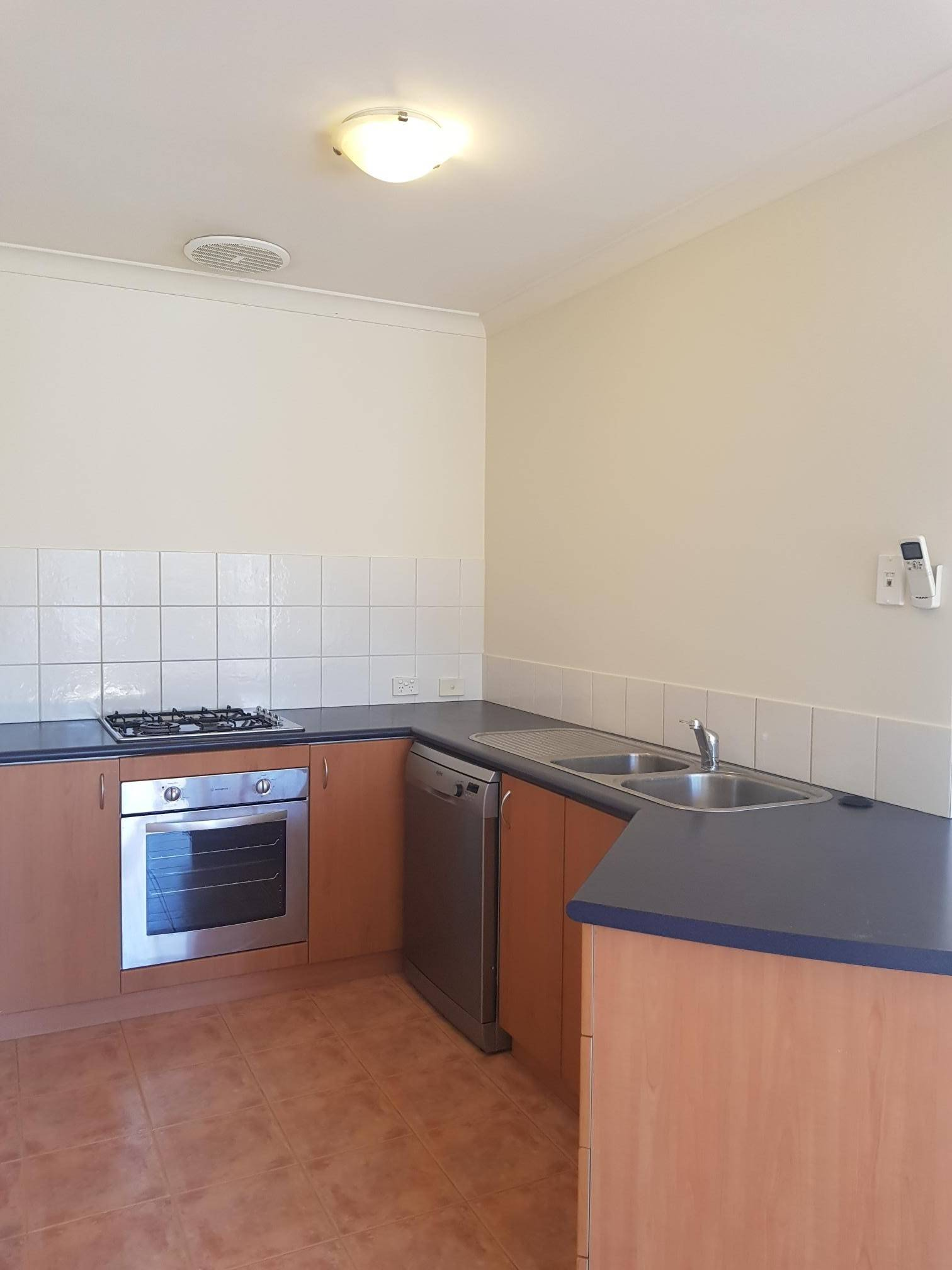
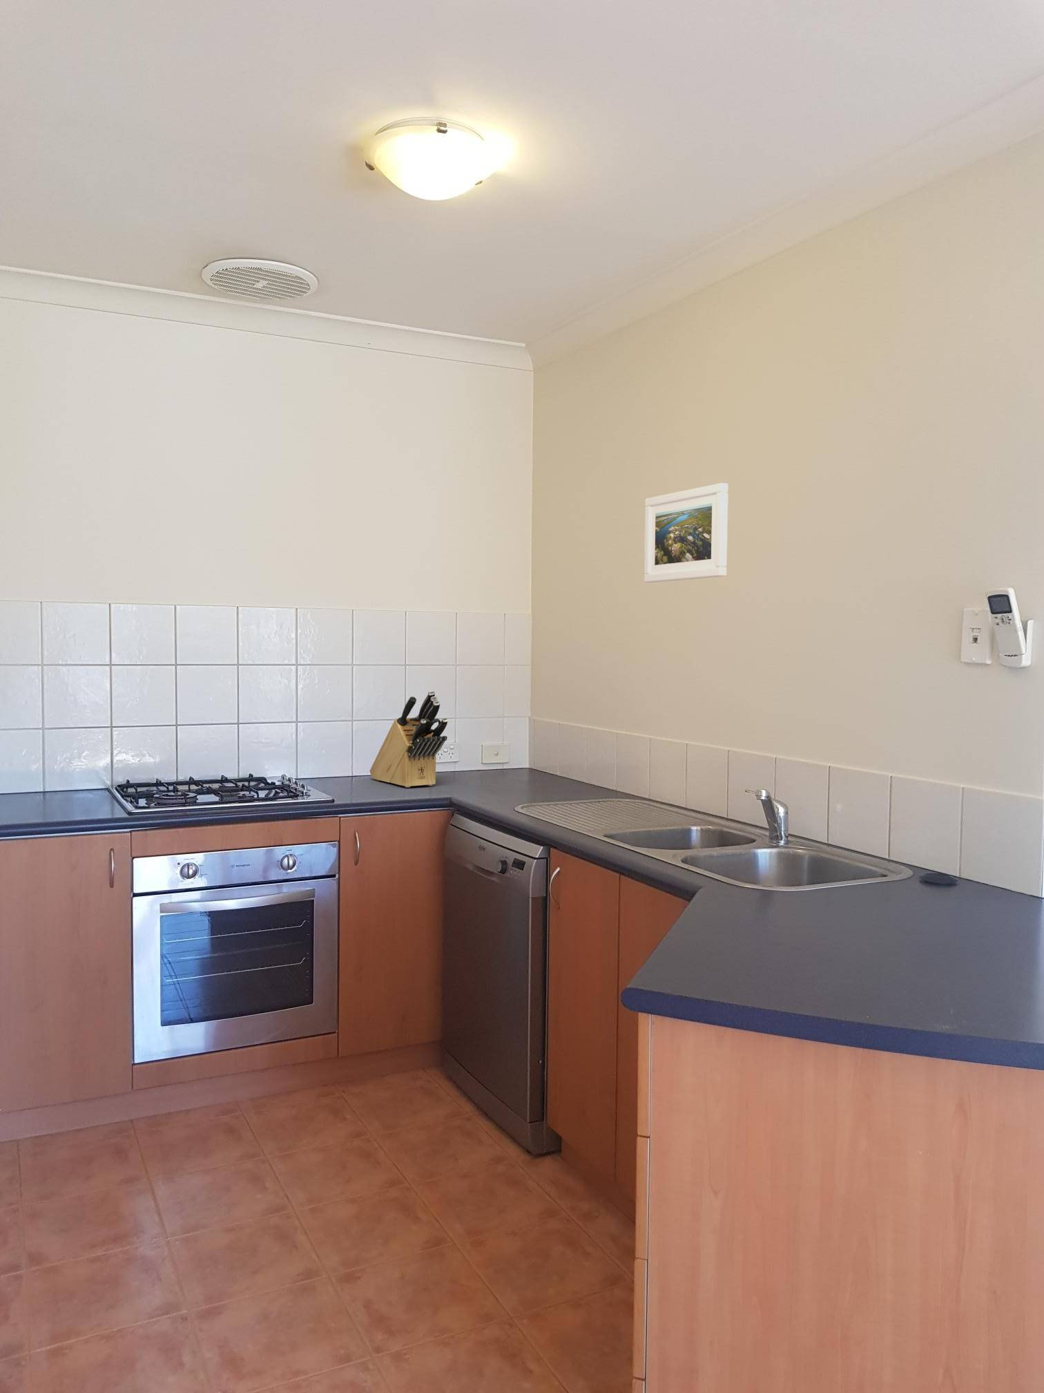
+ knife block [368,690,449,789]
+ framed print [644,483,729,584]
